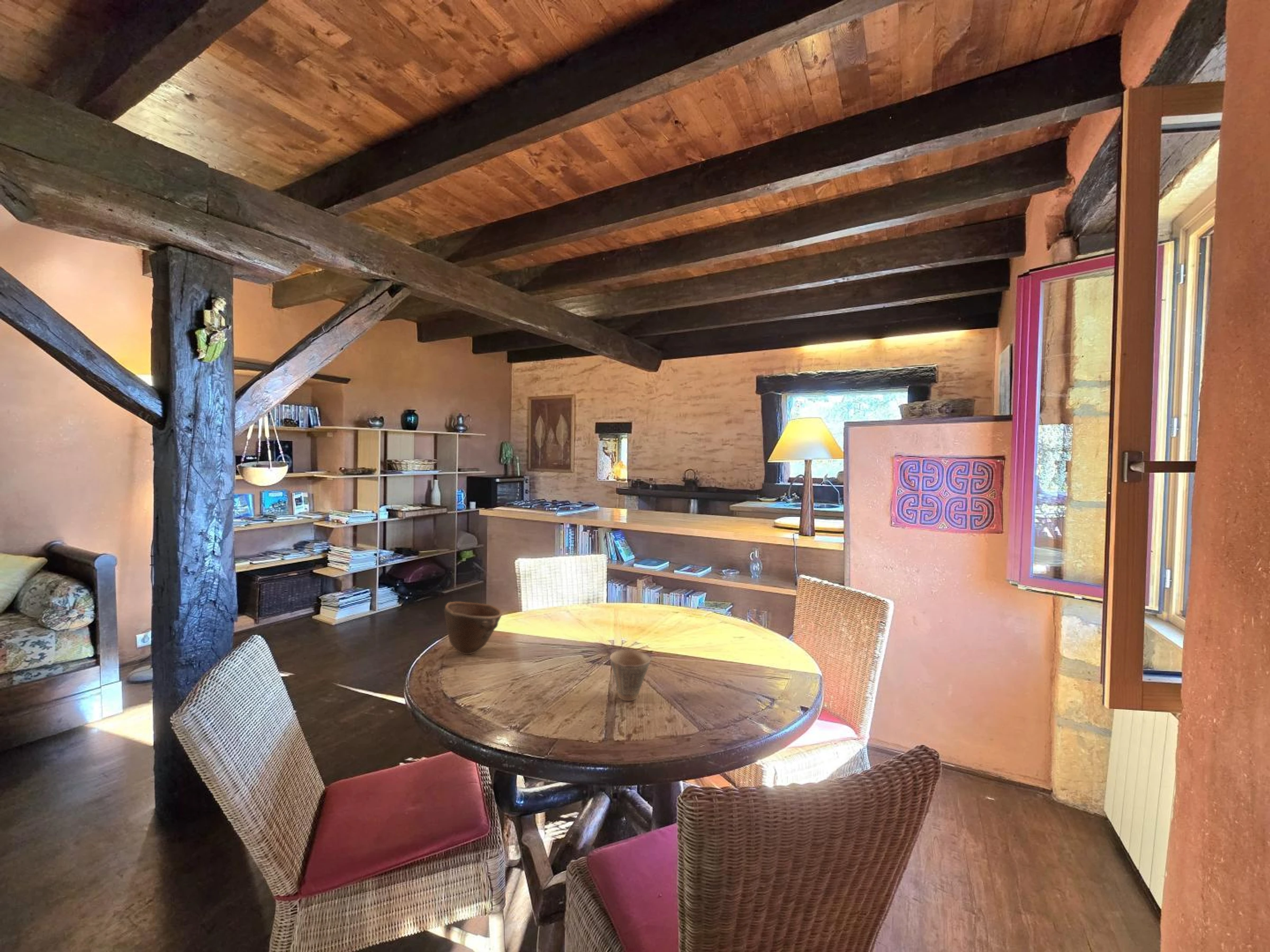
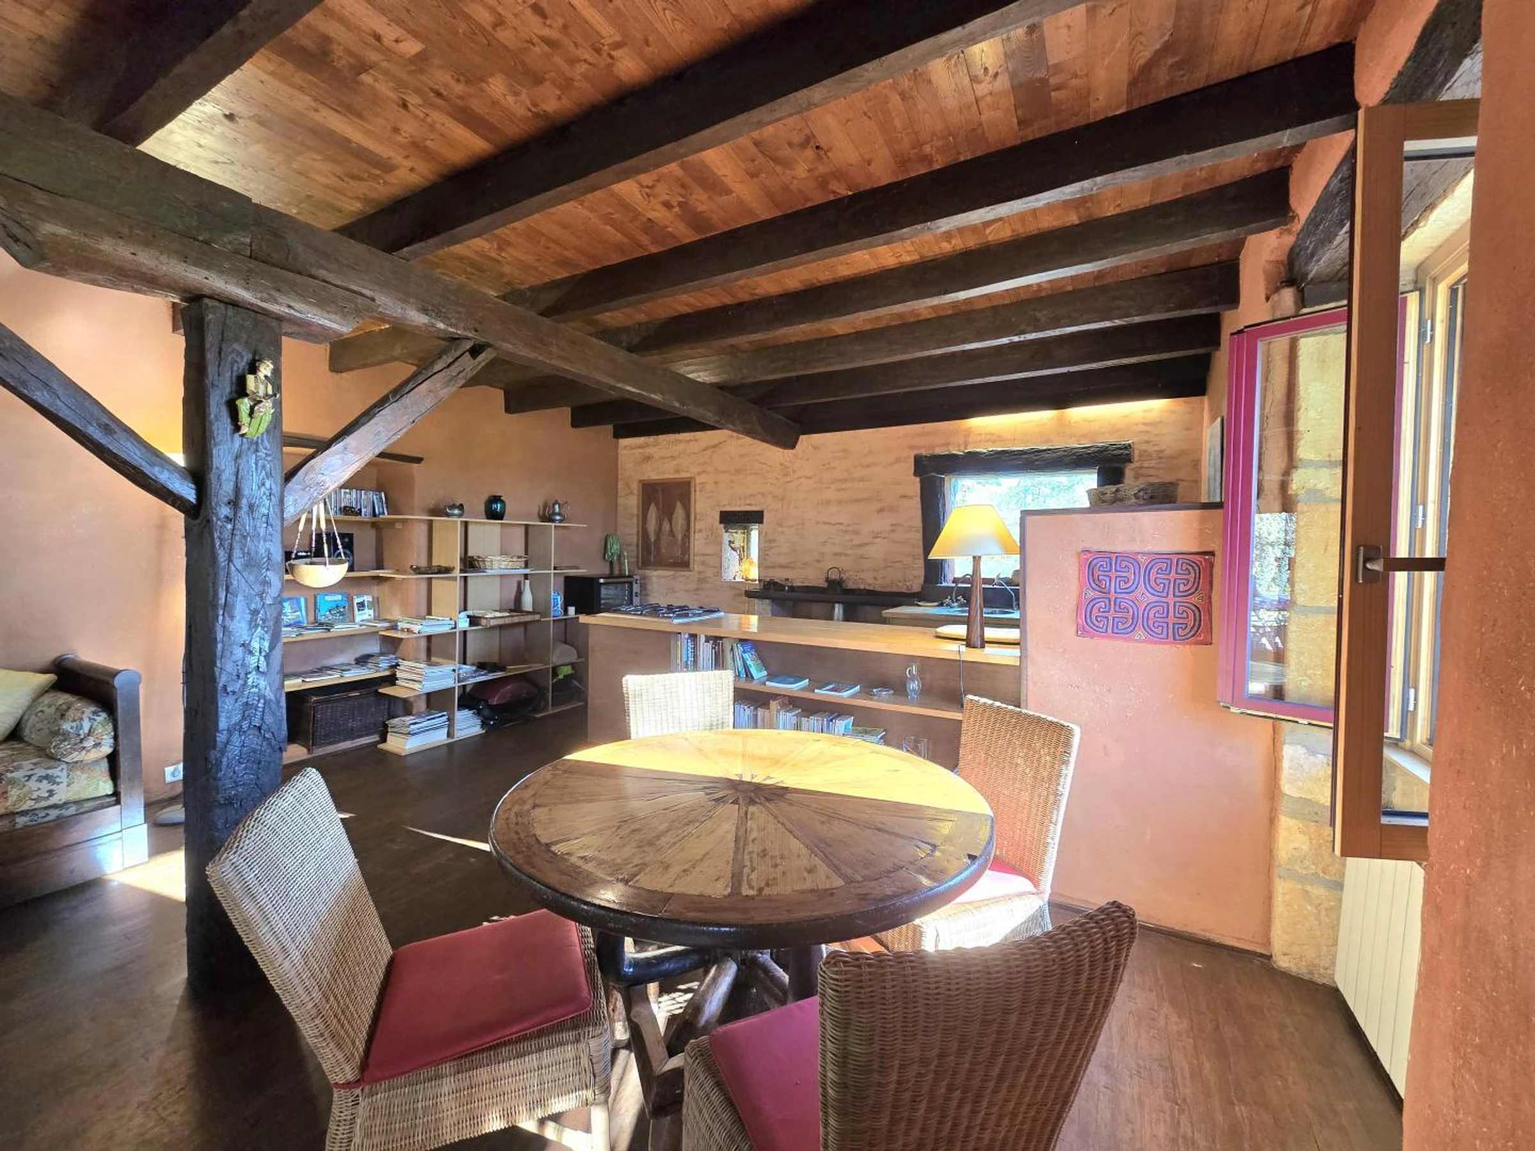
- bowl [444,601,502,655]
- cup [609,649,651,701]
